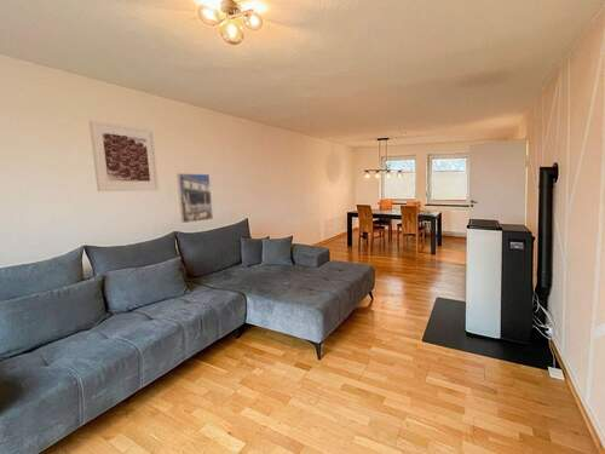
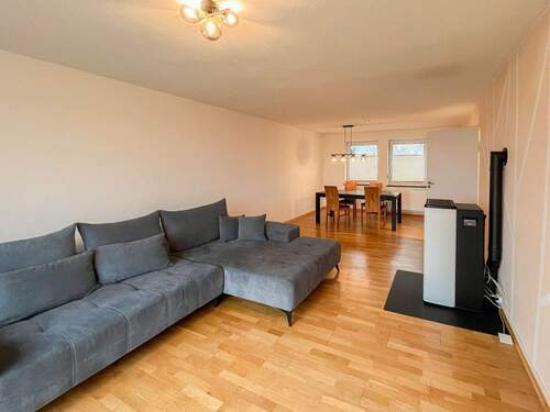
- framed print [175,172,214,224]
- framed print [88,120,161,192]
